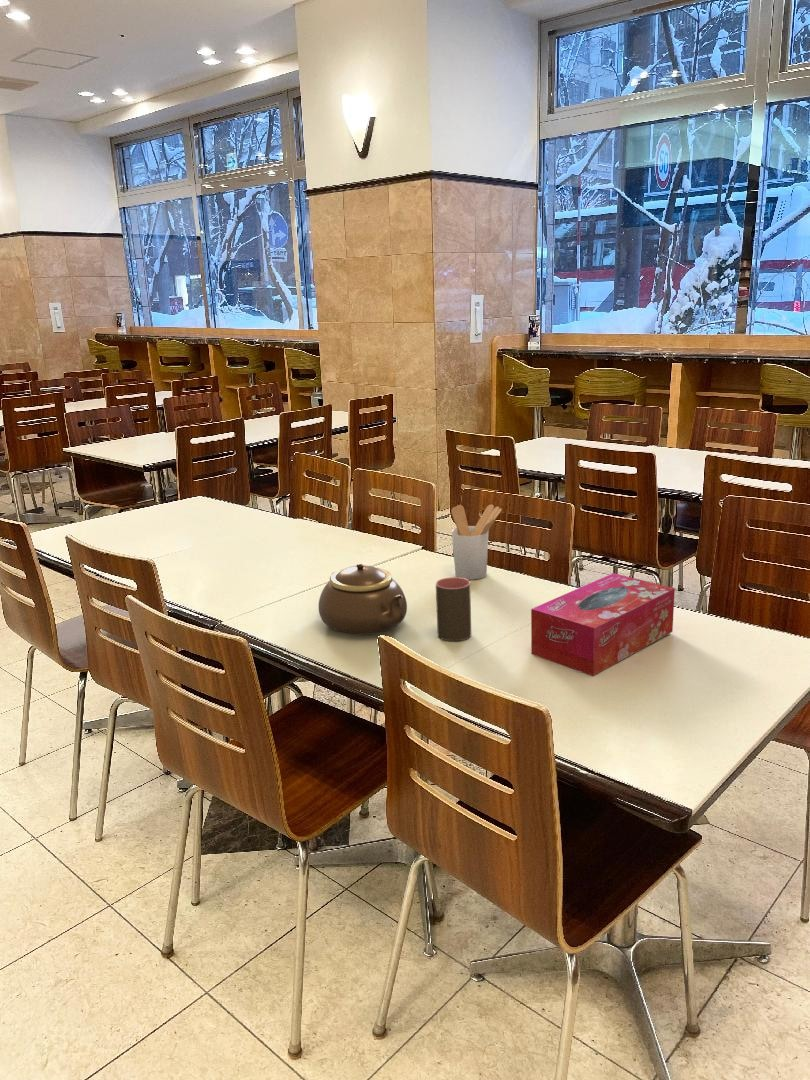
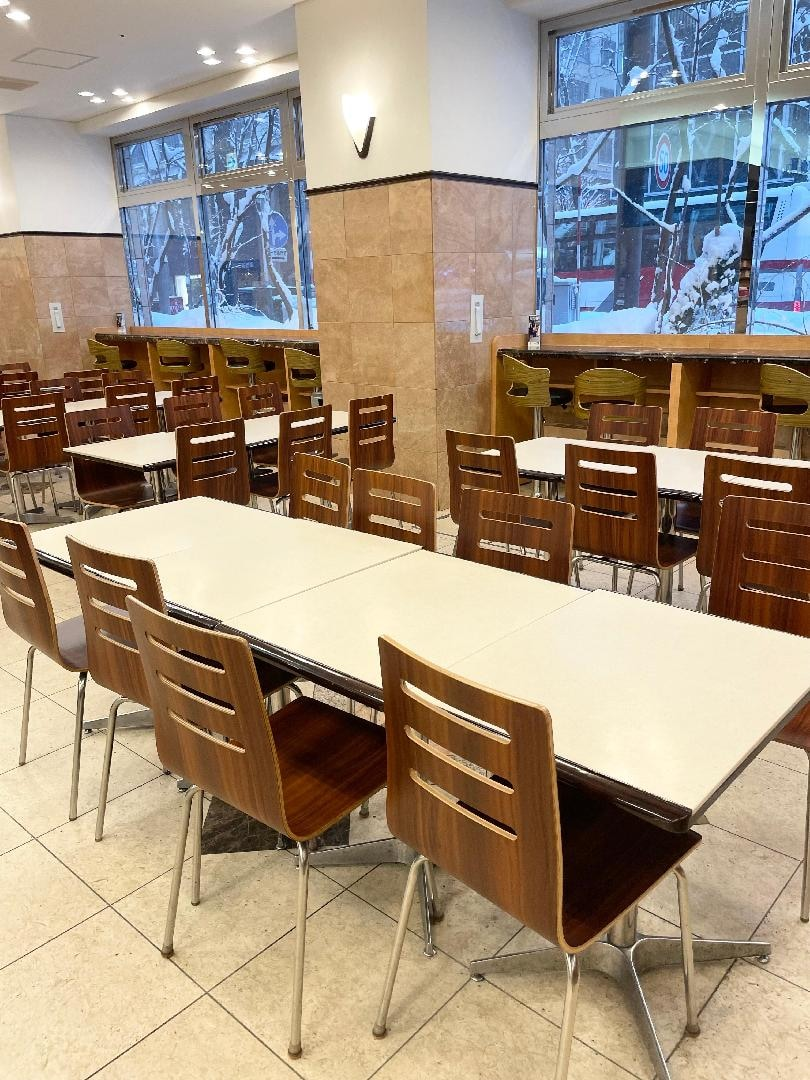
- cup [435,576,472,642]
- tissue box [530,572,676,677]
- teapot [318,563,408,635]
- utensil holder [450,504,503,581]
